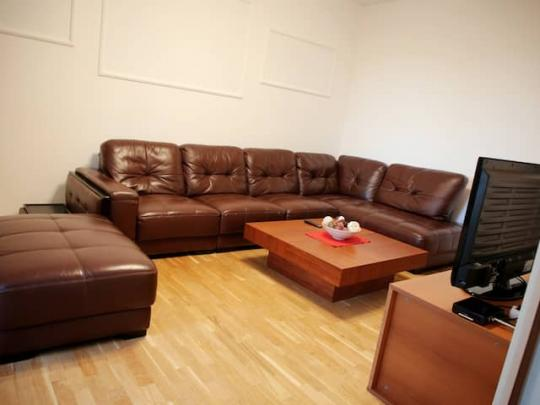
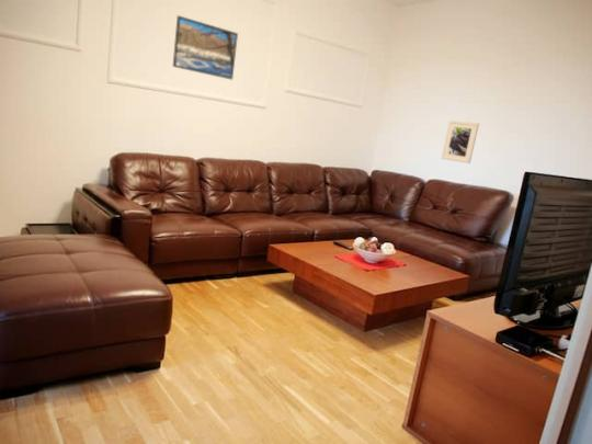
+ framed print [172,14,239,81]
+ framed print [441,119,480,164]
